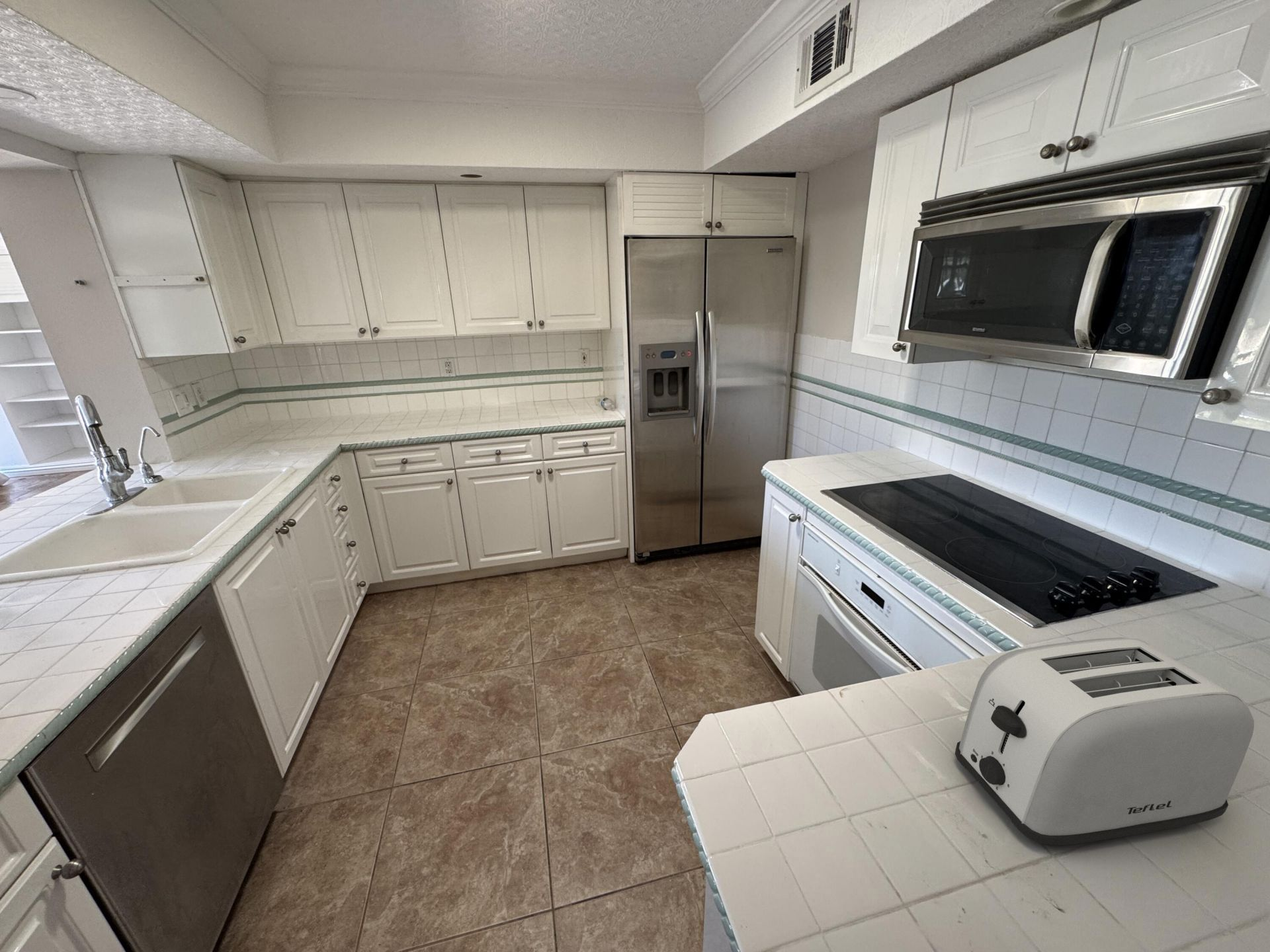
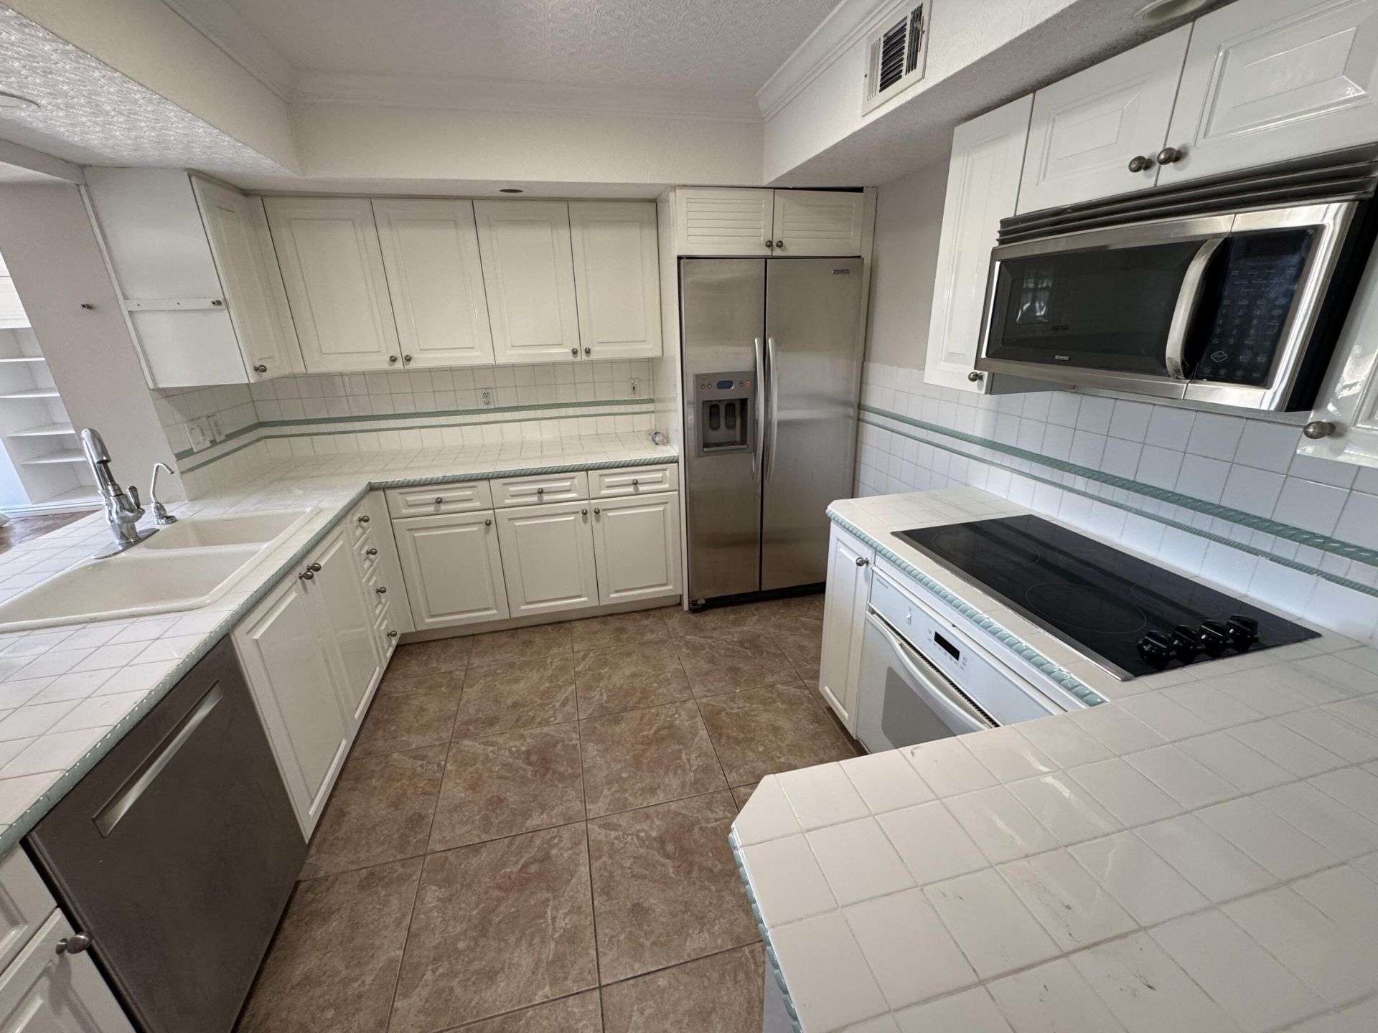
- toaster [954,637,1255,846]
